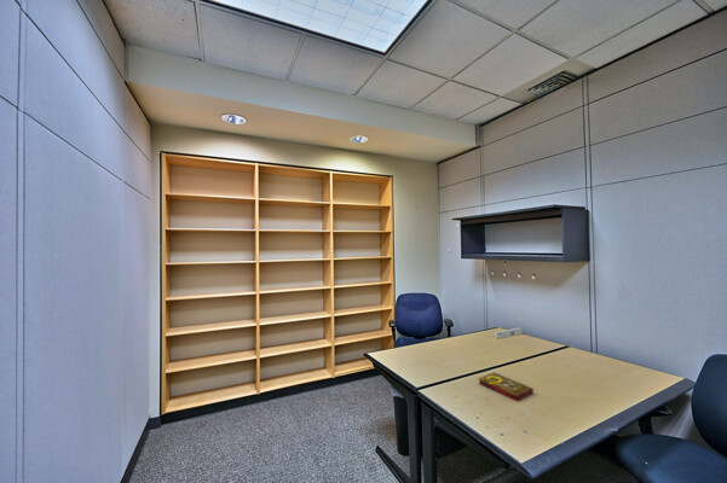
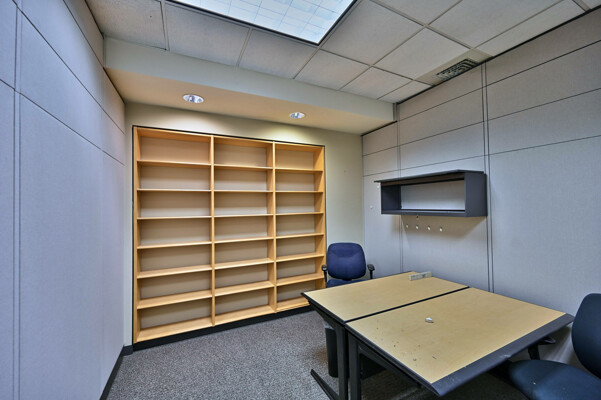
- book [478,371,535,402]
